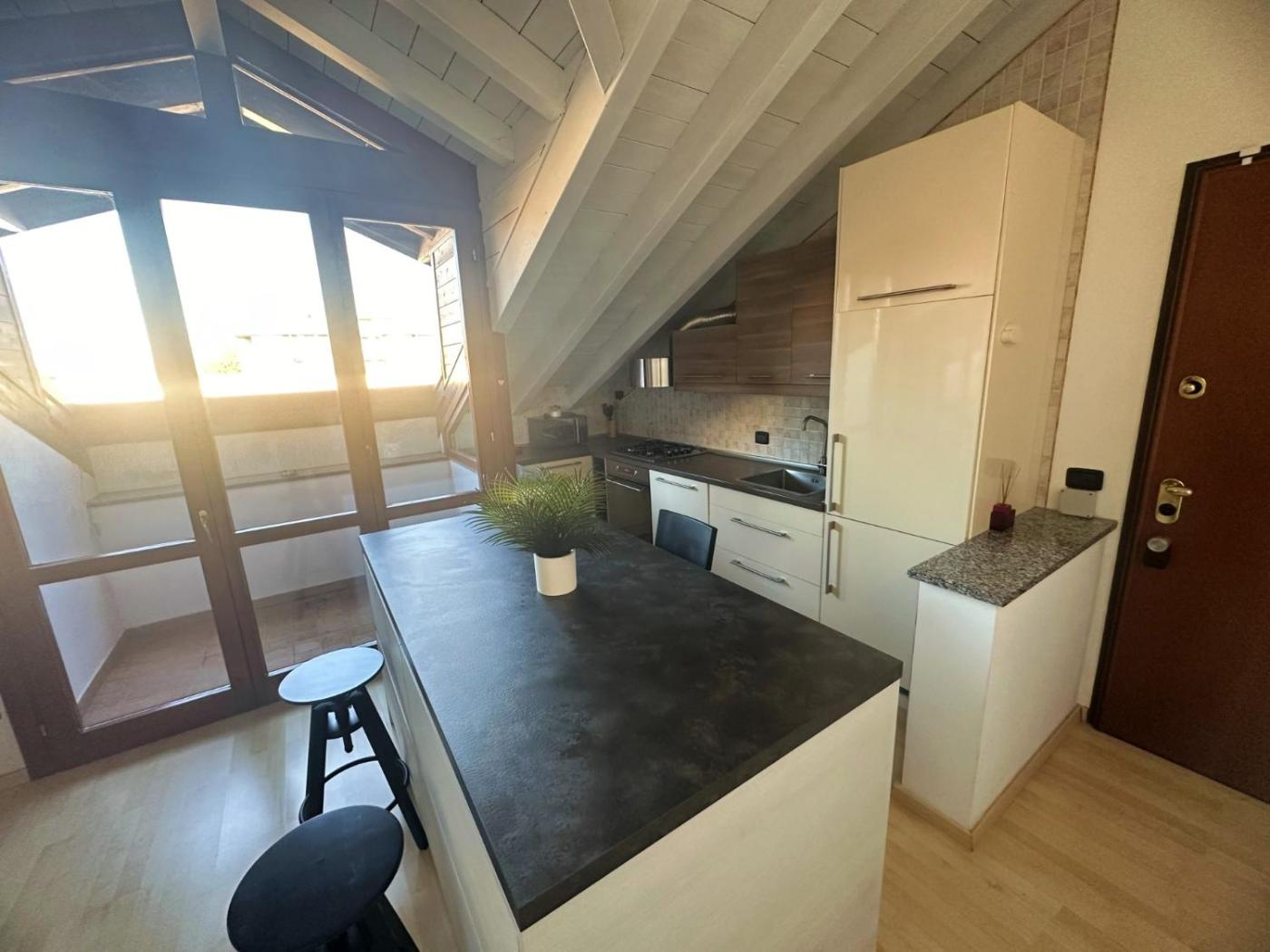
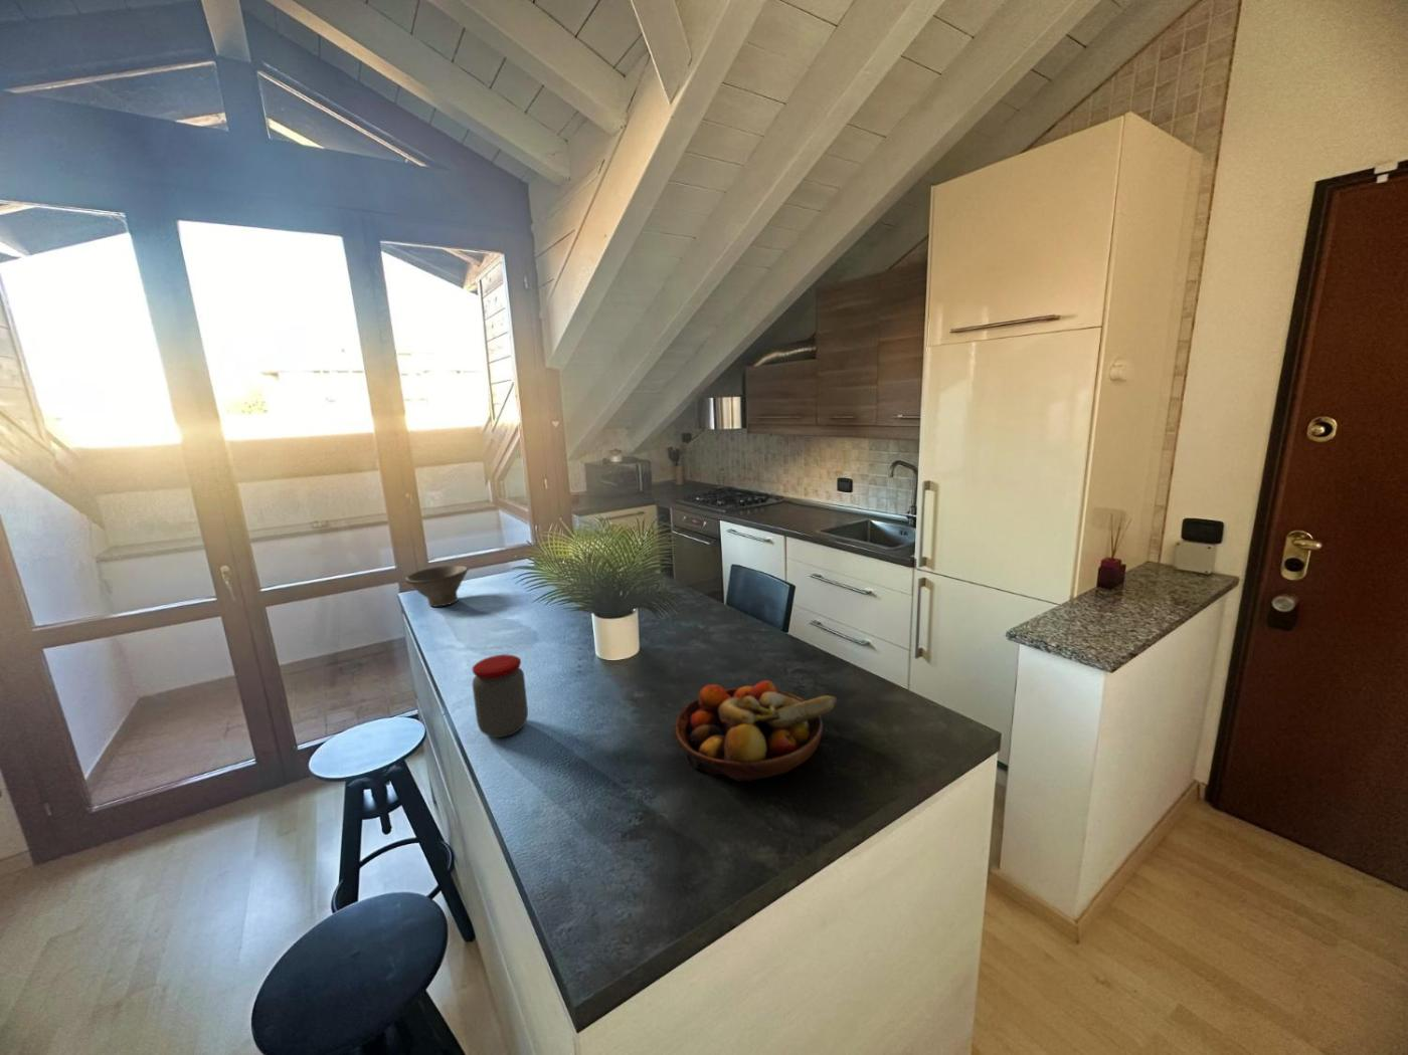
+ fruit bowl [672,679,839,782]
+ jar [471,654,529,738]
+ bowl [405,565,469,608]
